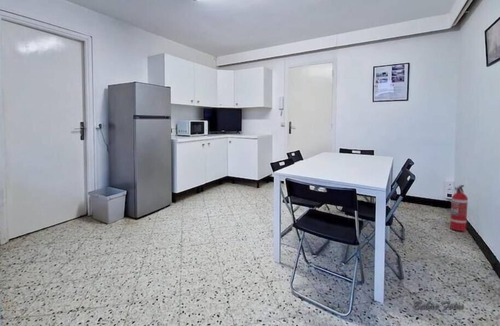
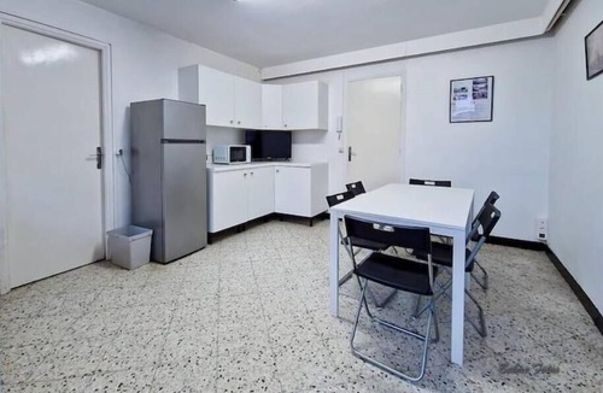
- fire extinguisher [449,184,469,232]
